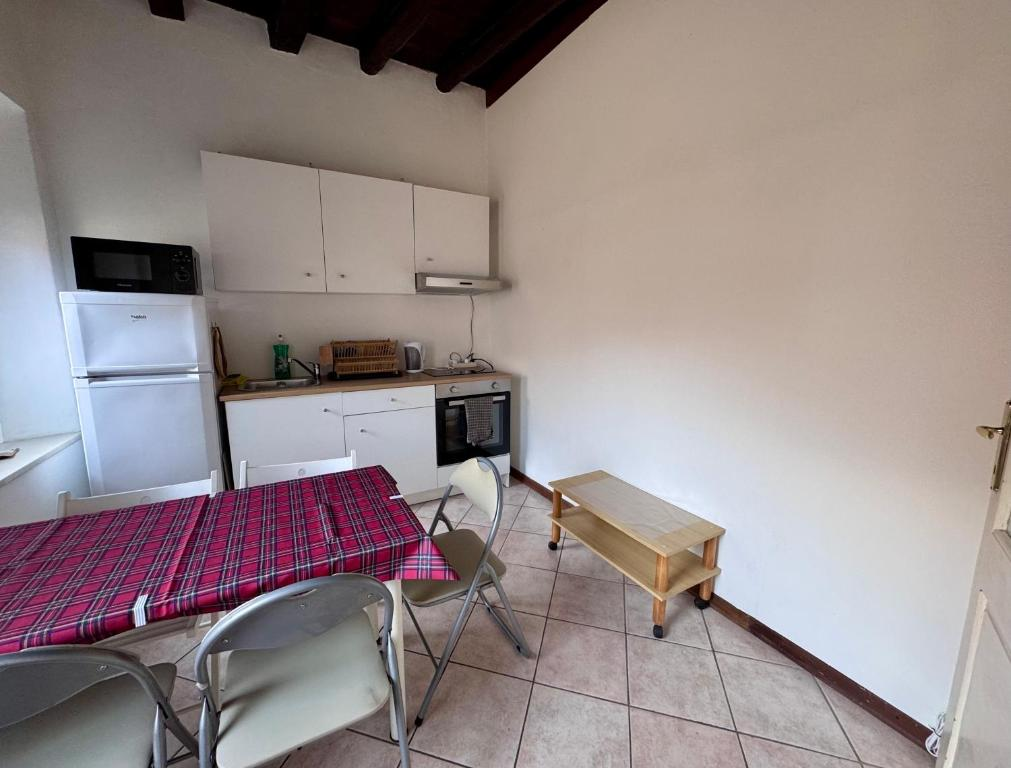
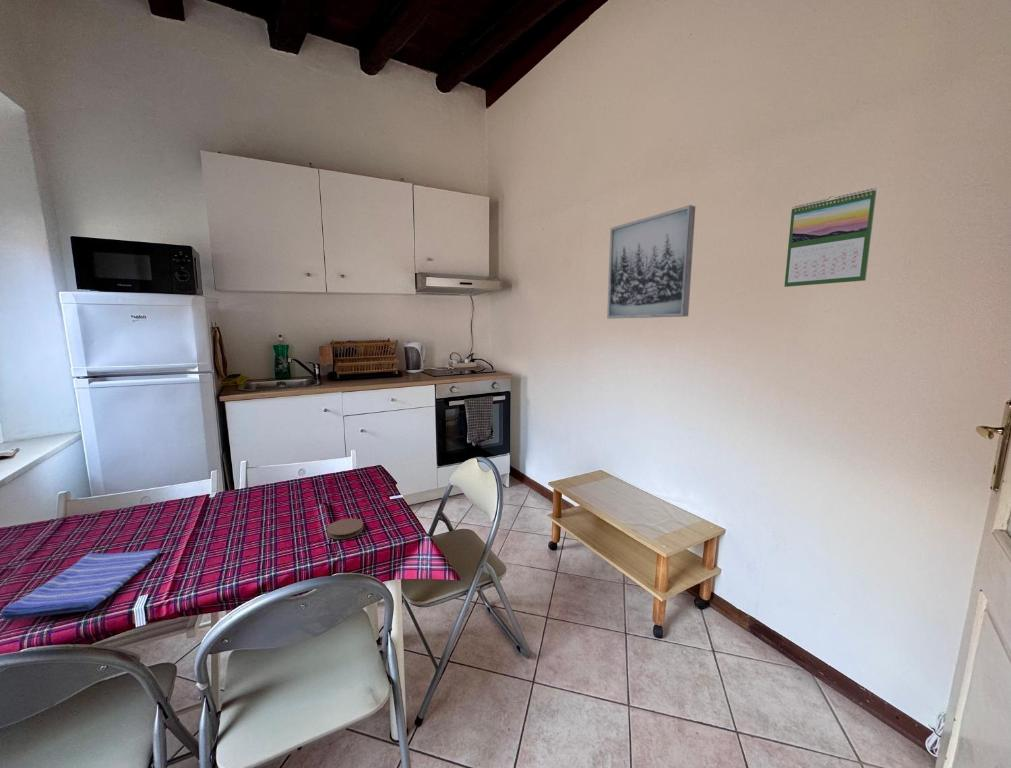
+ coaster [326,517,364,540]
+ wall art [606,204,696,320]
+ calendar [784,187,878,288]
+ dish towel [0,548,163,621]
